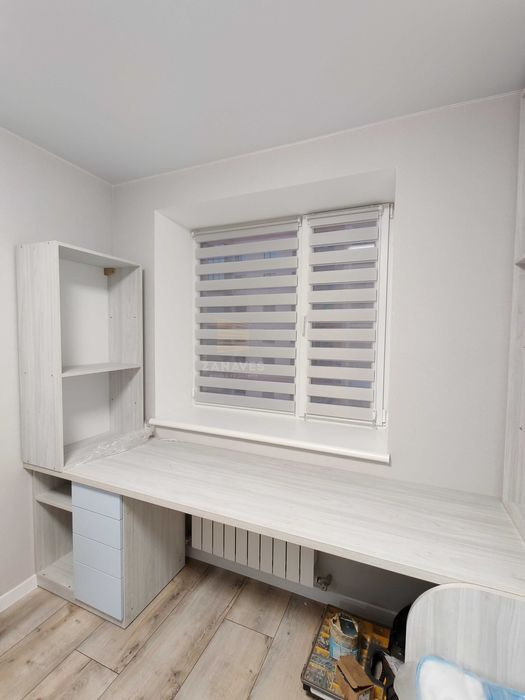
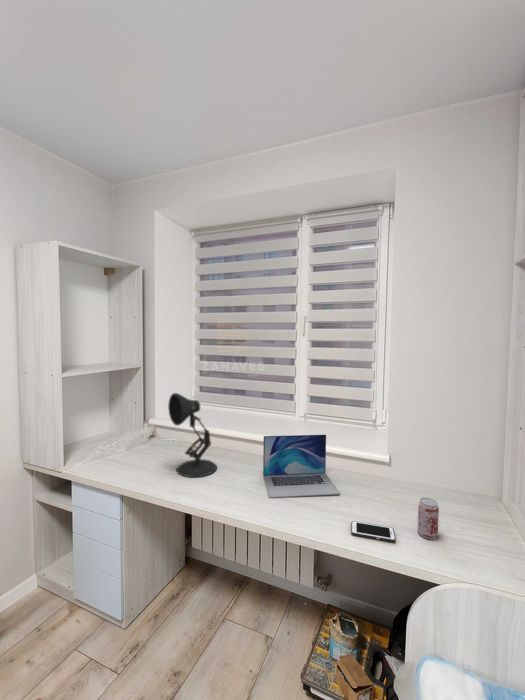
+ cell phone [350,520,397,543]
+ beverage can [417,497,440,540]
+ desk lamp [167,392,218,478]
+ laptop [262,434,341,499]
